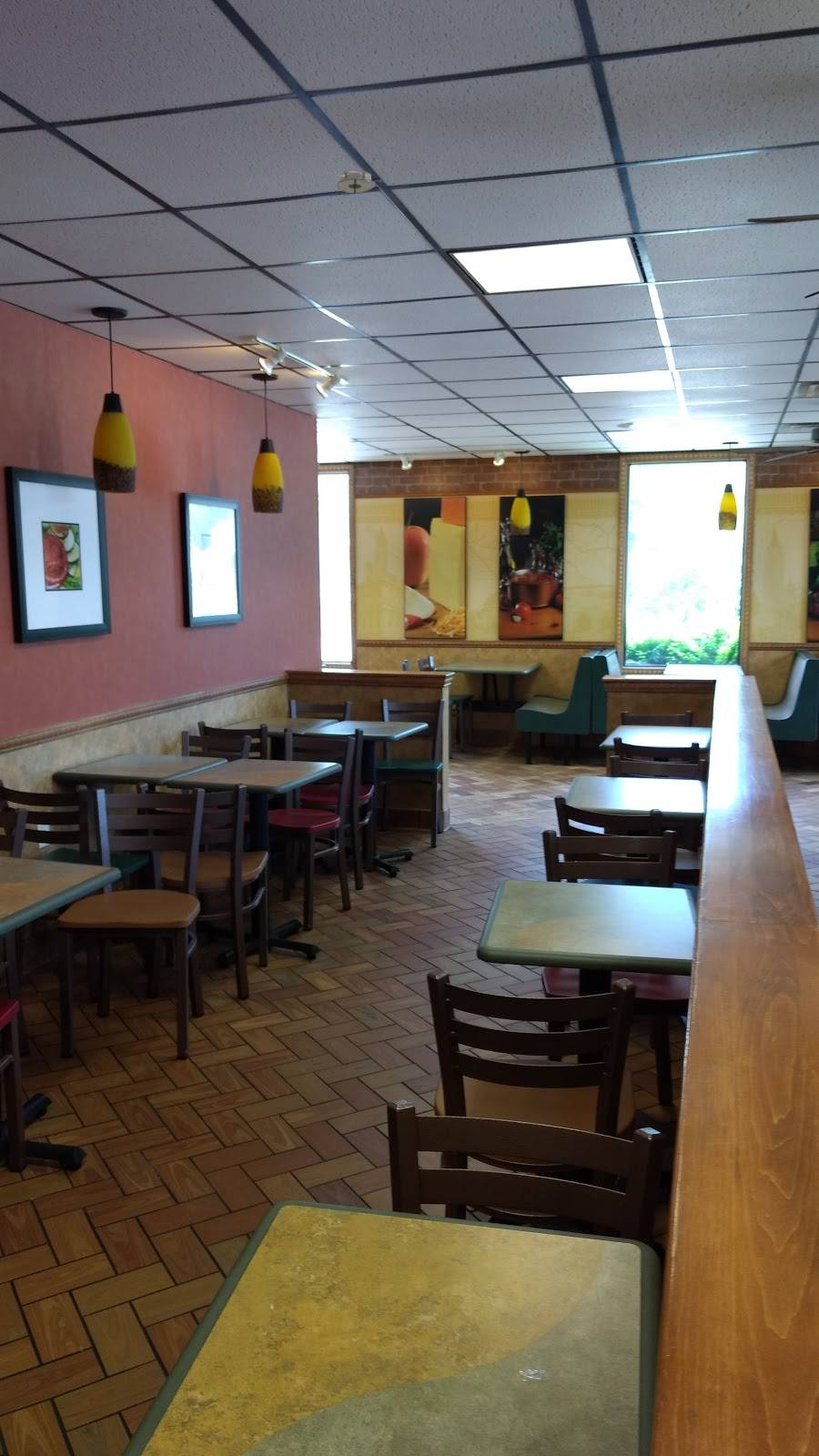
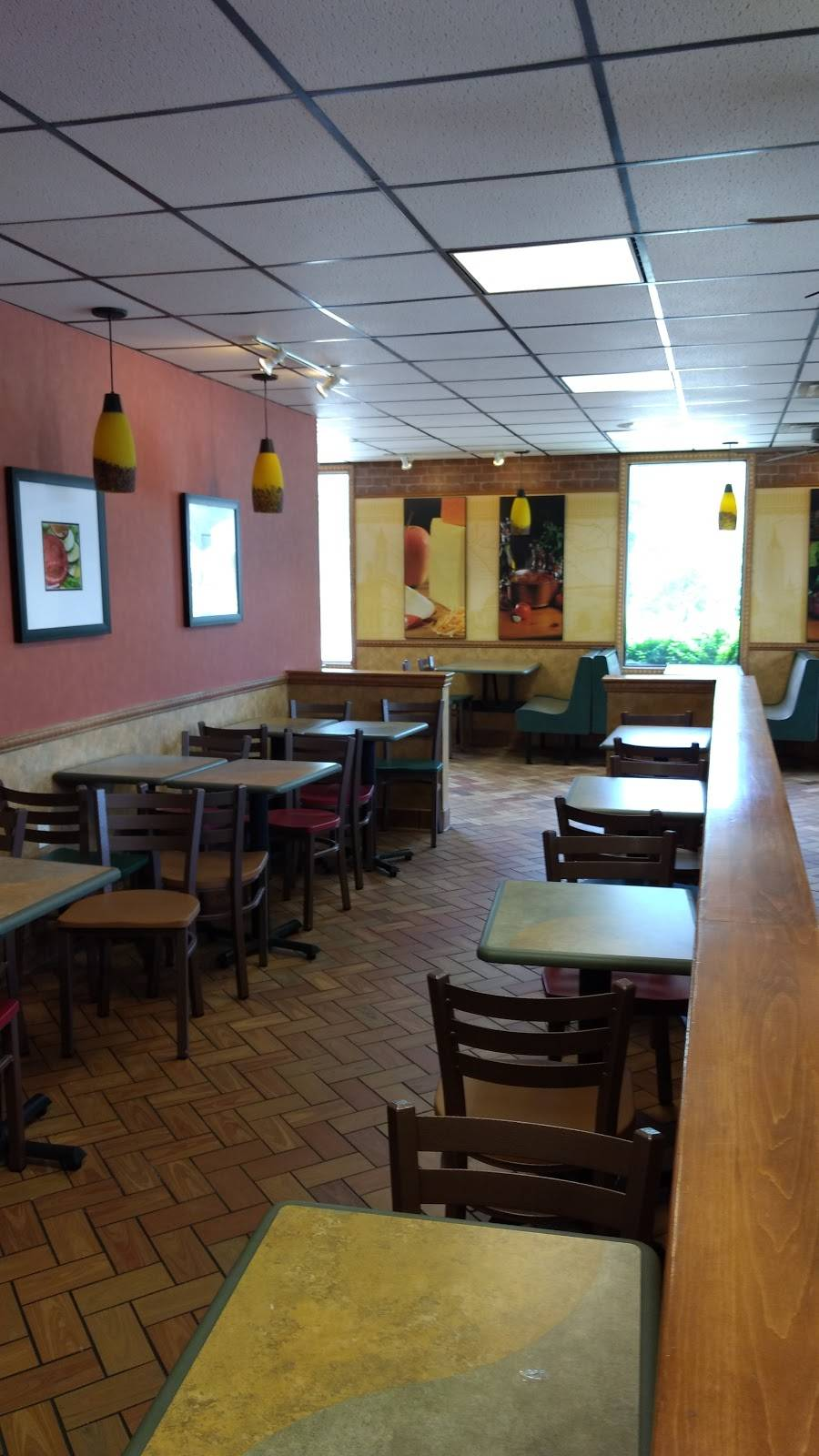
- smoke detector [333,169,376,195]
